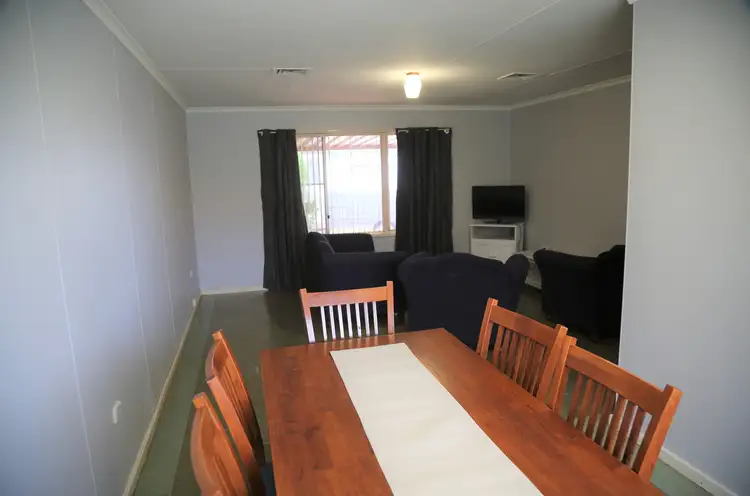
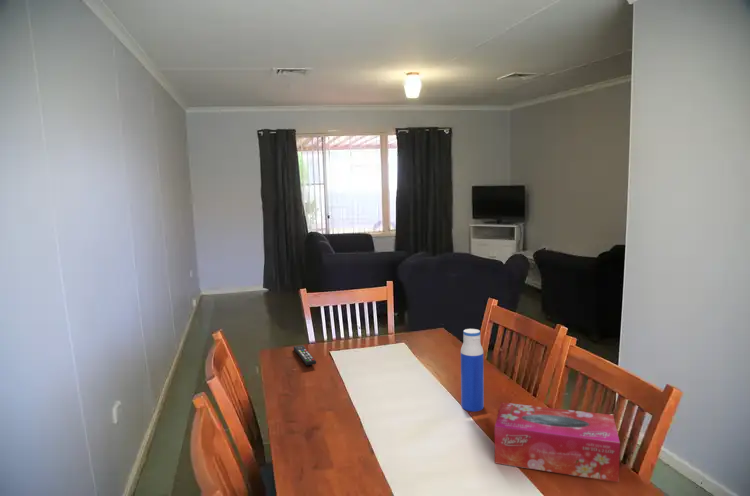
+ remote control [293,344,317,366]
+ tissue box [494,401,621,483]
+ water bottle [460,328,485,413]
